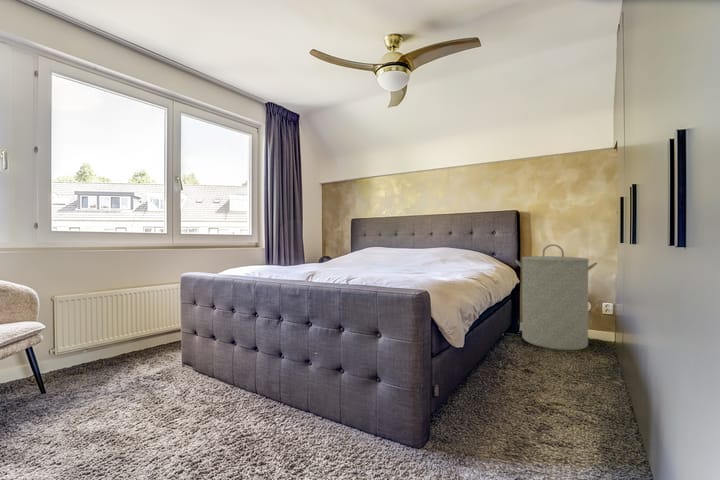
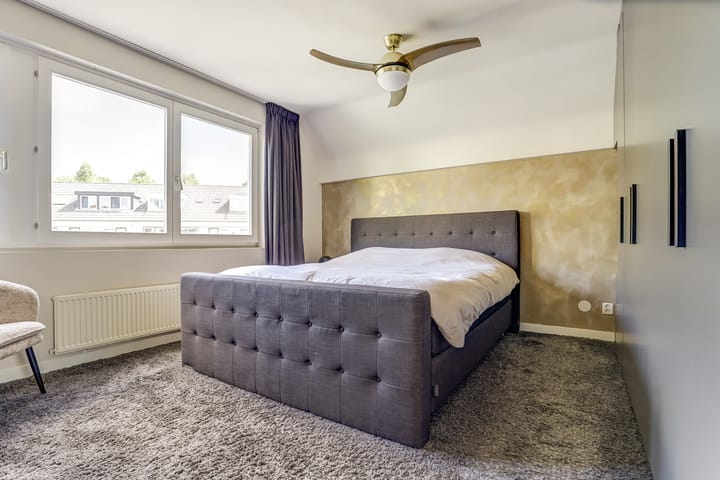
- laundry hamper [514,243,599,351]
